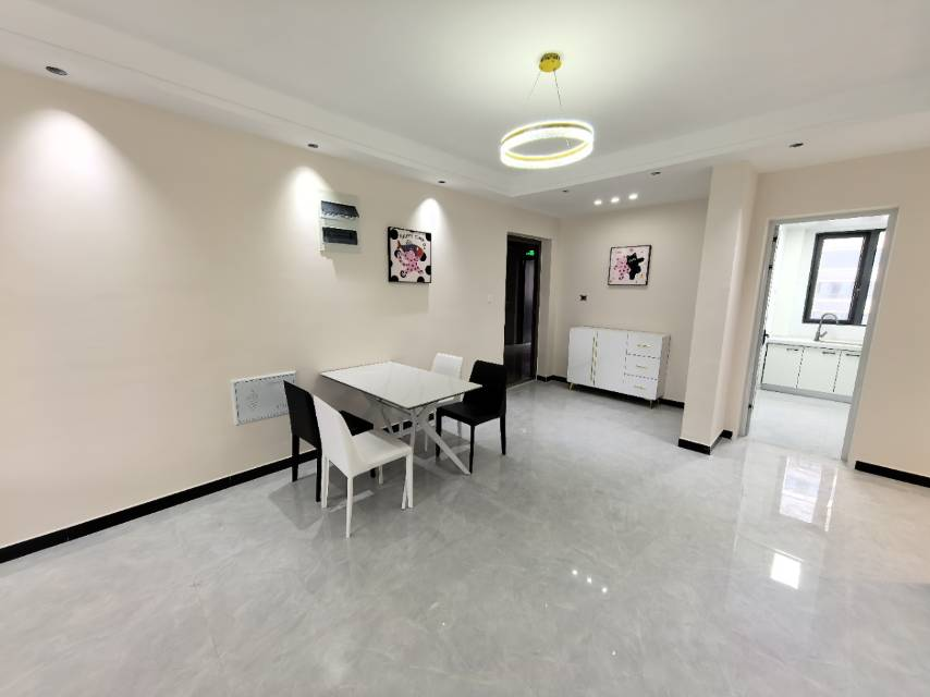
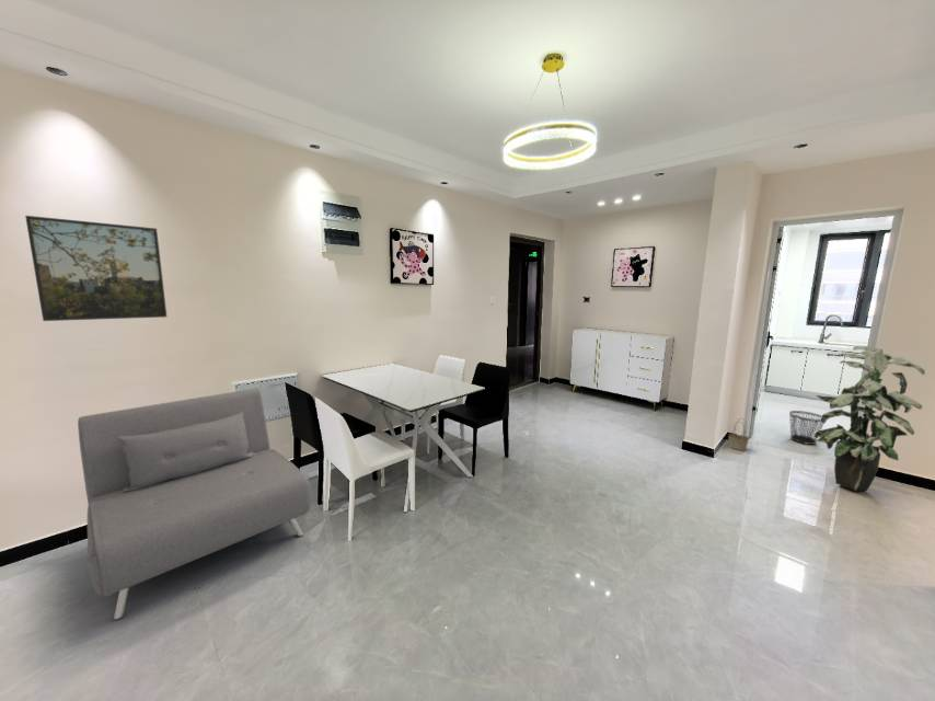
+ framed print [24,215,168,322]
+ wastebasket [788,410,824,446]
+ sofa [77,388,312,621]
+ basket [727,417,750,452]
+ indoor plant [813,345,926,492]
